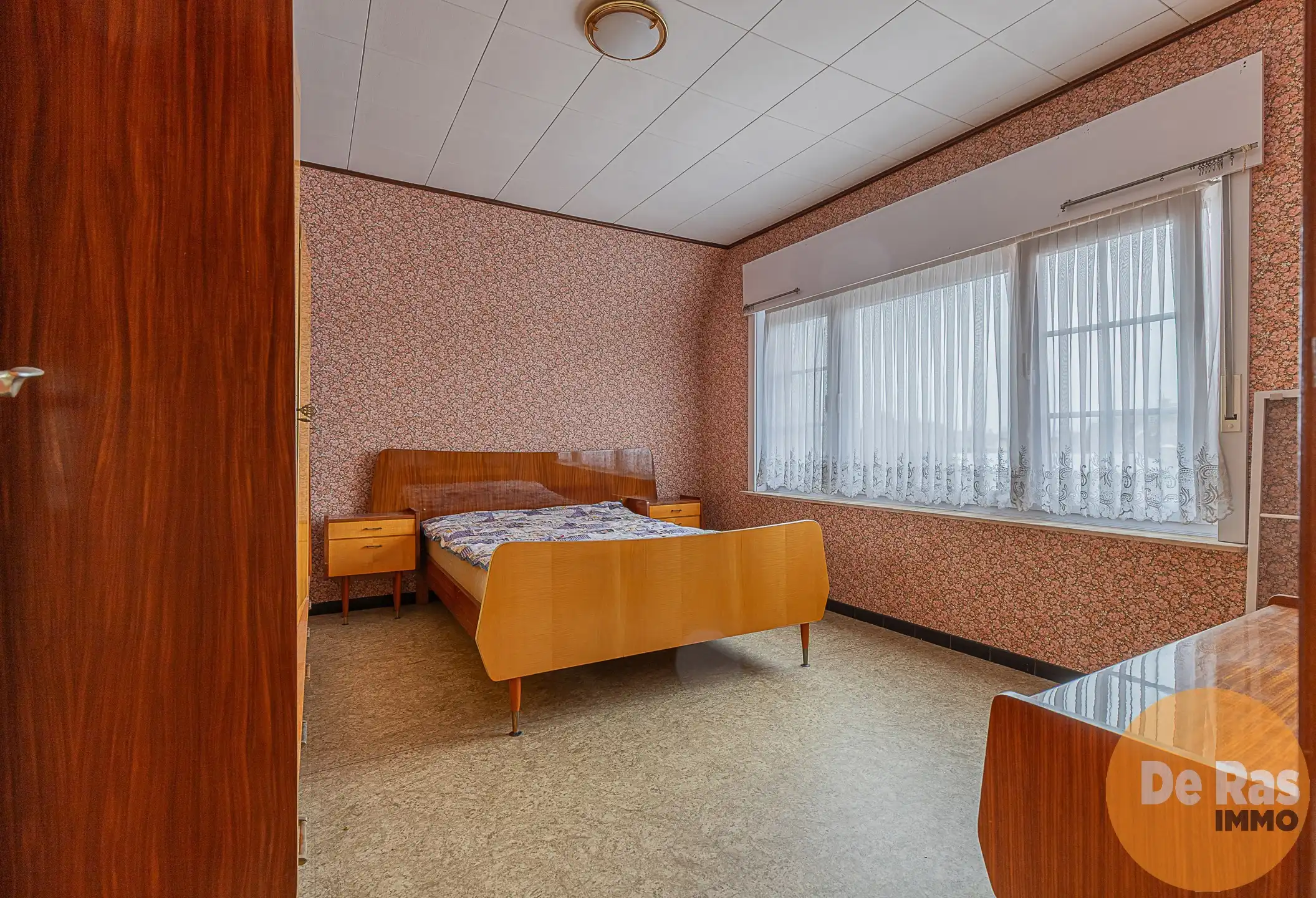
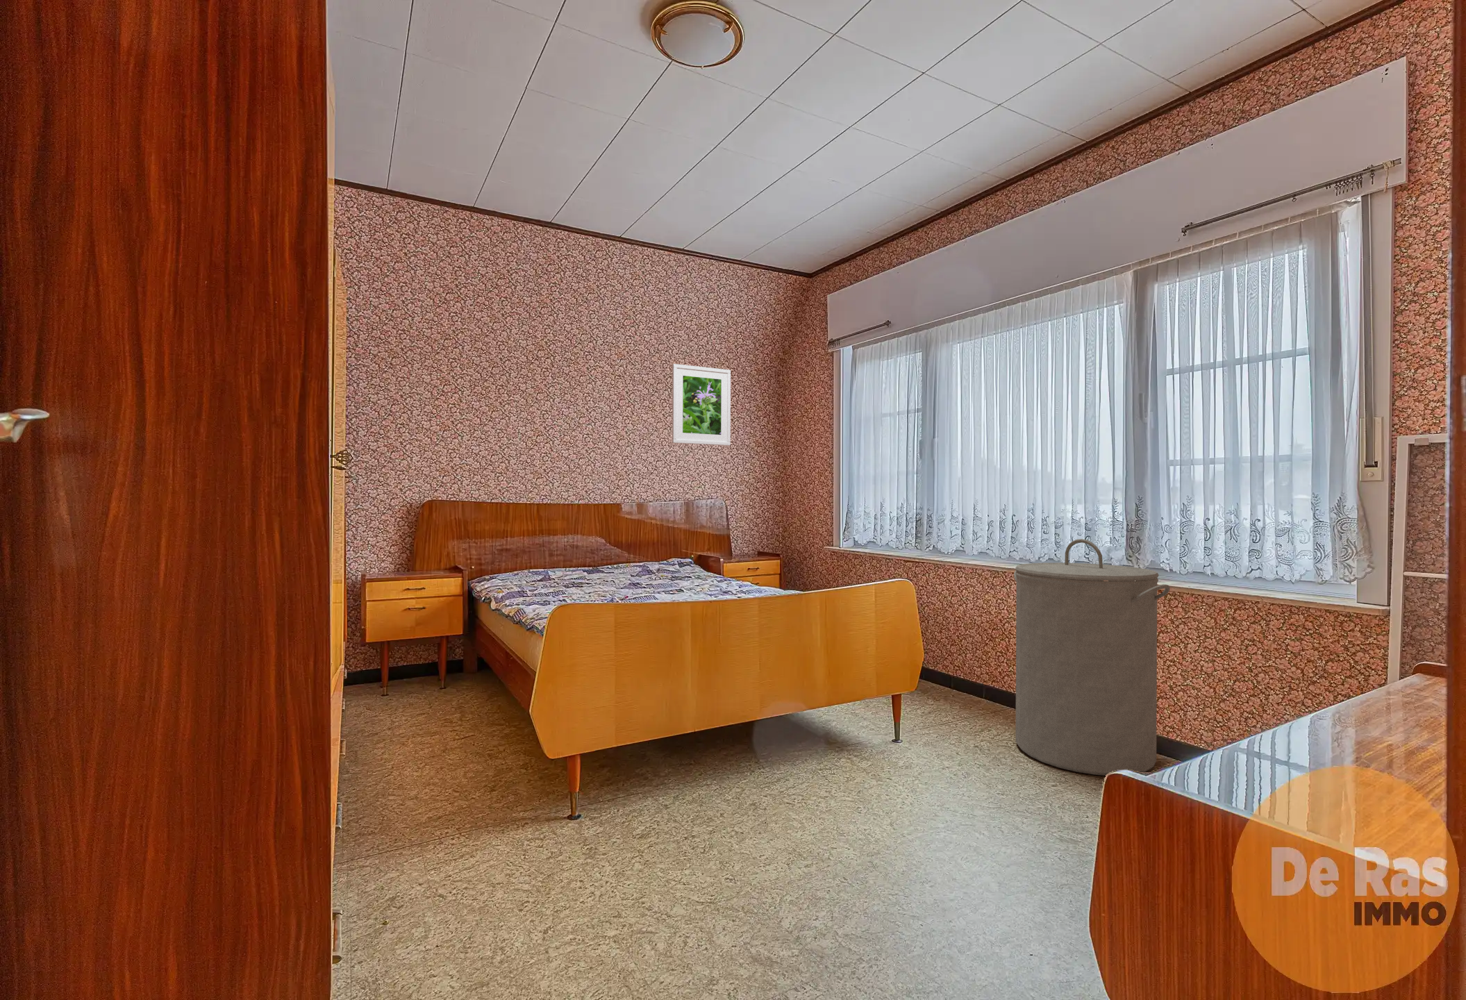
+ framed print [672,363,731,447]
+ laundry hamper [1014,538,1171,776]
